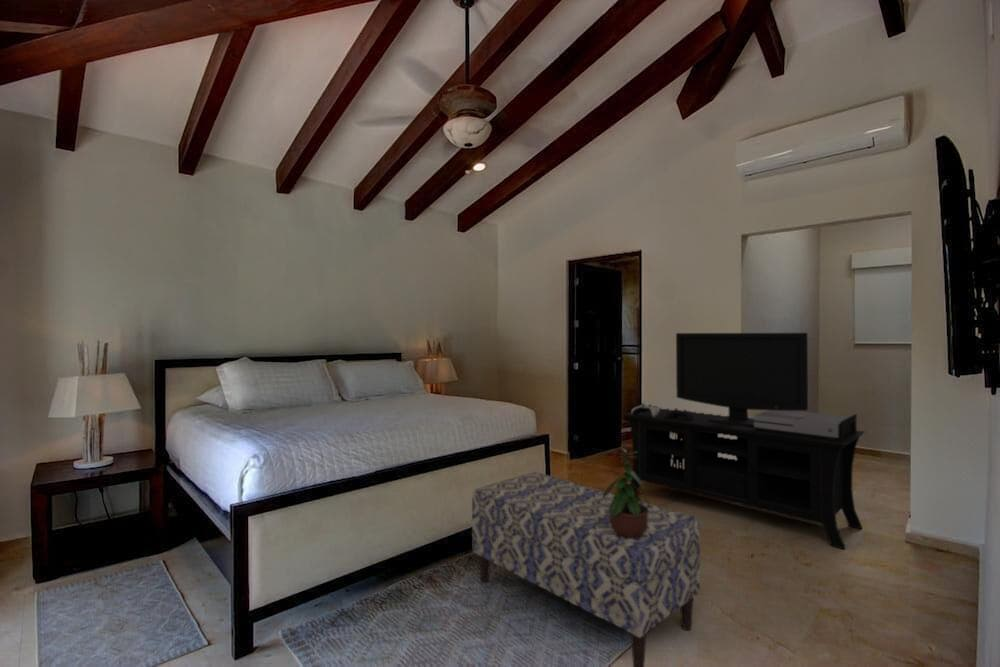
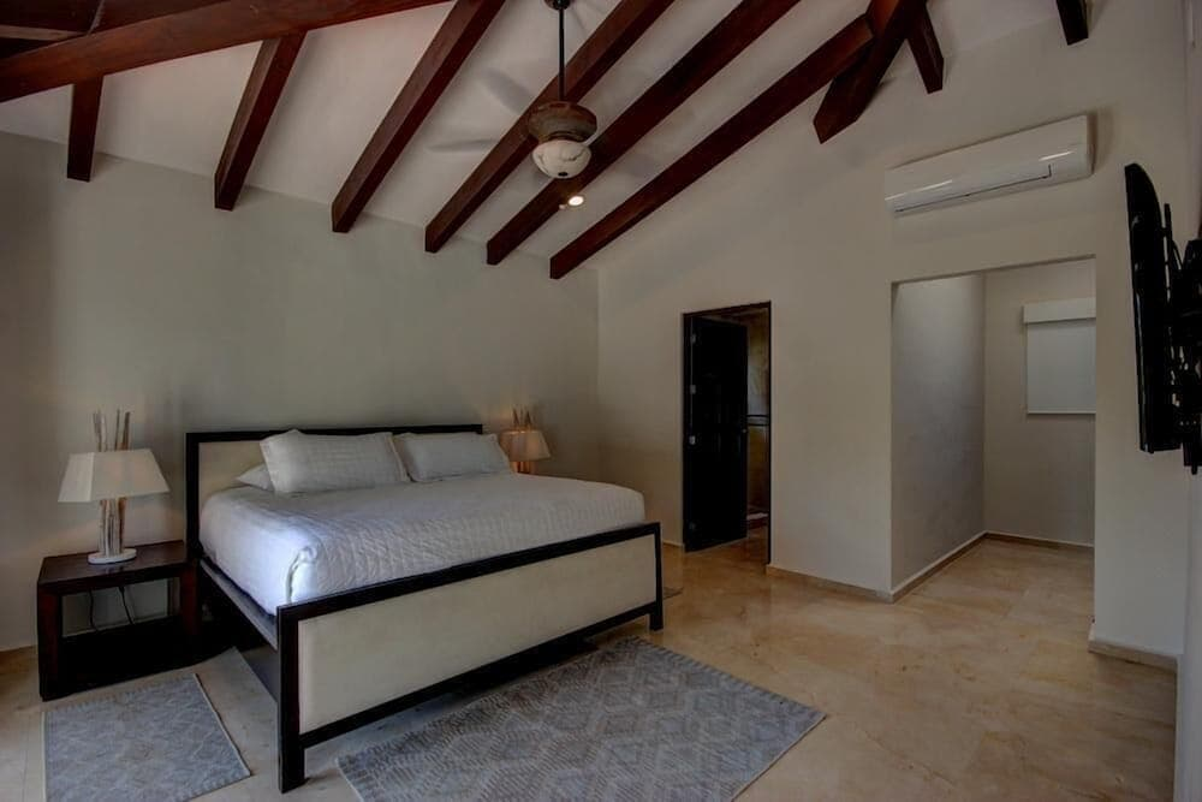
- bench [471,471,701,667]
- potted plant [603,446,652,538]
- media console [620,332,866,550]
